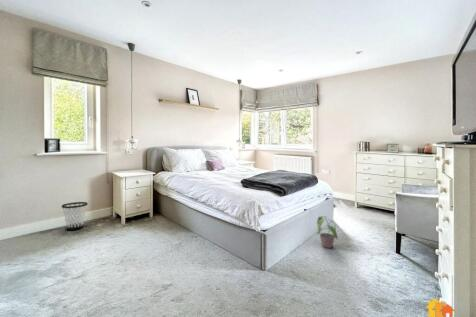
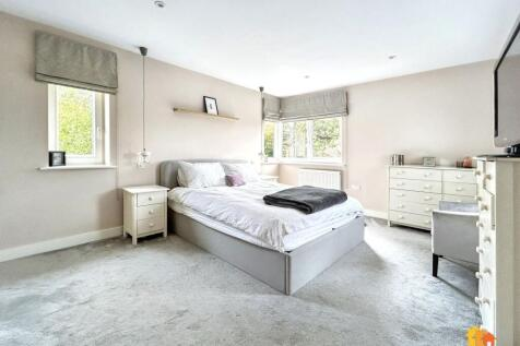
- wastebasket [61,201,89,231]
- potted plant [316,215,339,249]
